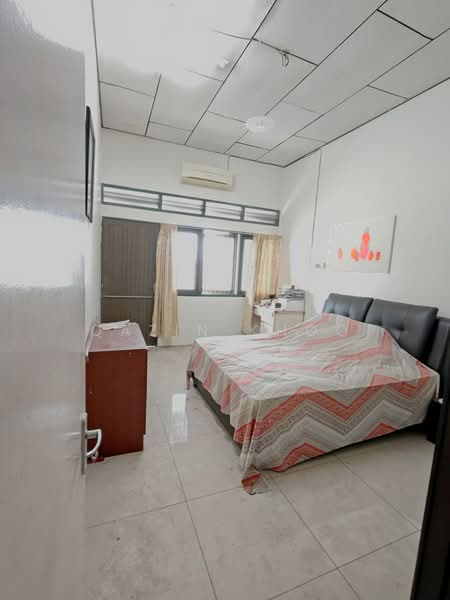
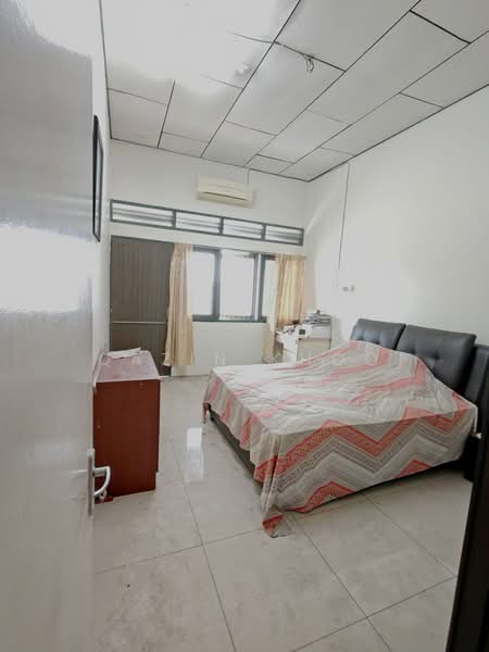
- wall art [326,214,398,275]
- architectural model [245,115,276,133]
